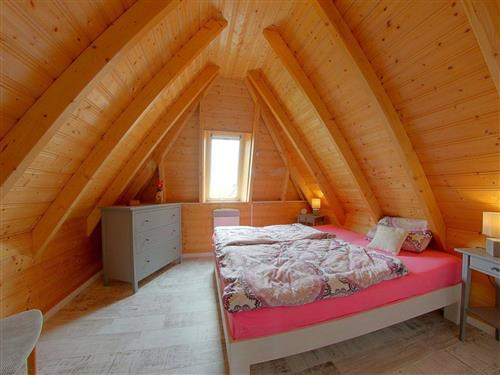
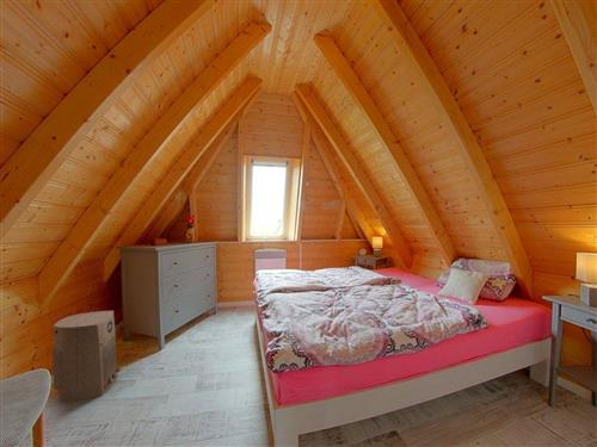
+ air purifier [51,310,122,403]
